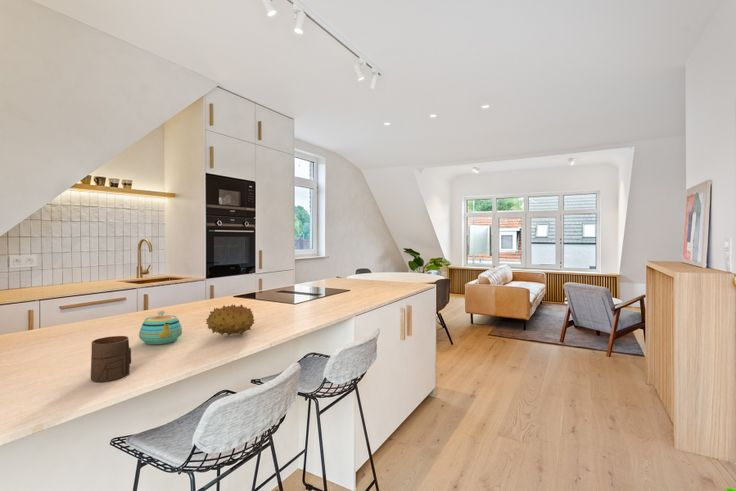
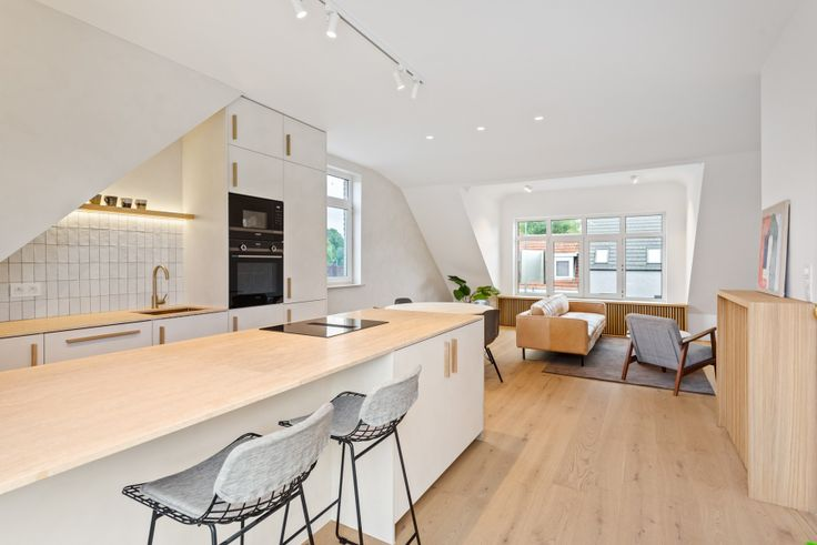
- teapot [138,310,183,345]
- cup [90,335,132,383]
- fruit [205,303,255,337]
